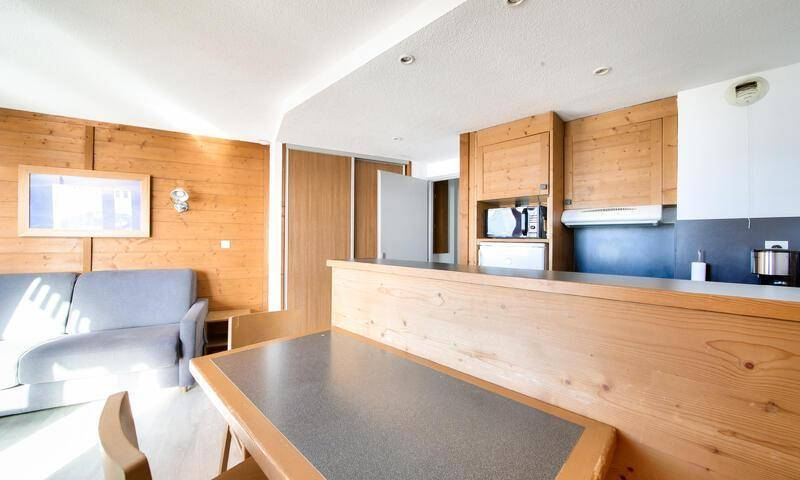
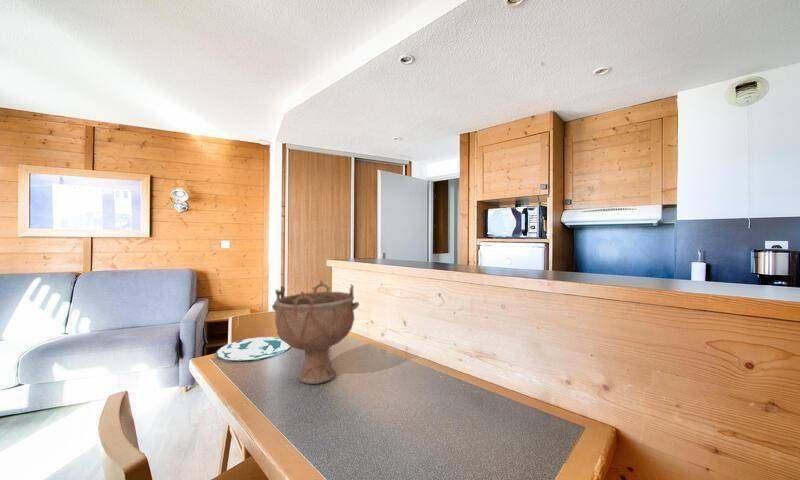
+ decorative bowl [271,280,360,385]
+ plate [215,336,291,362]
